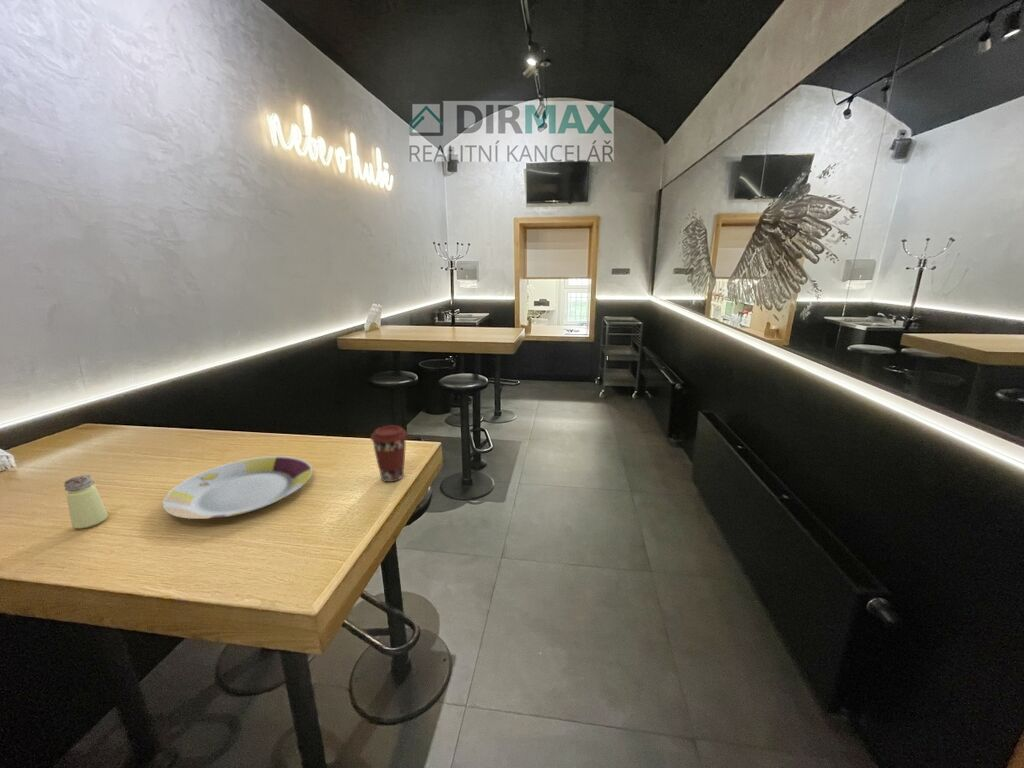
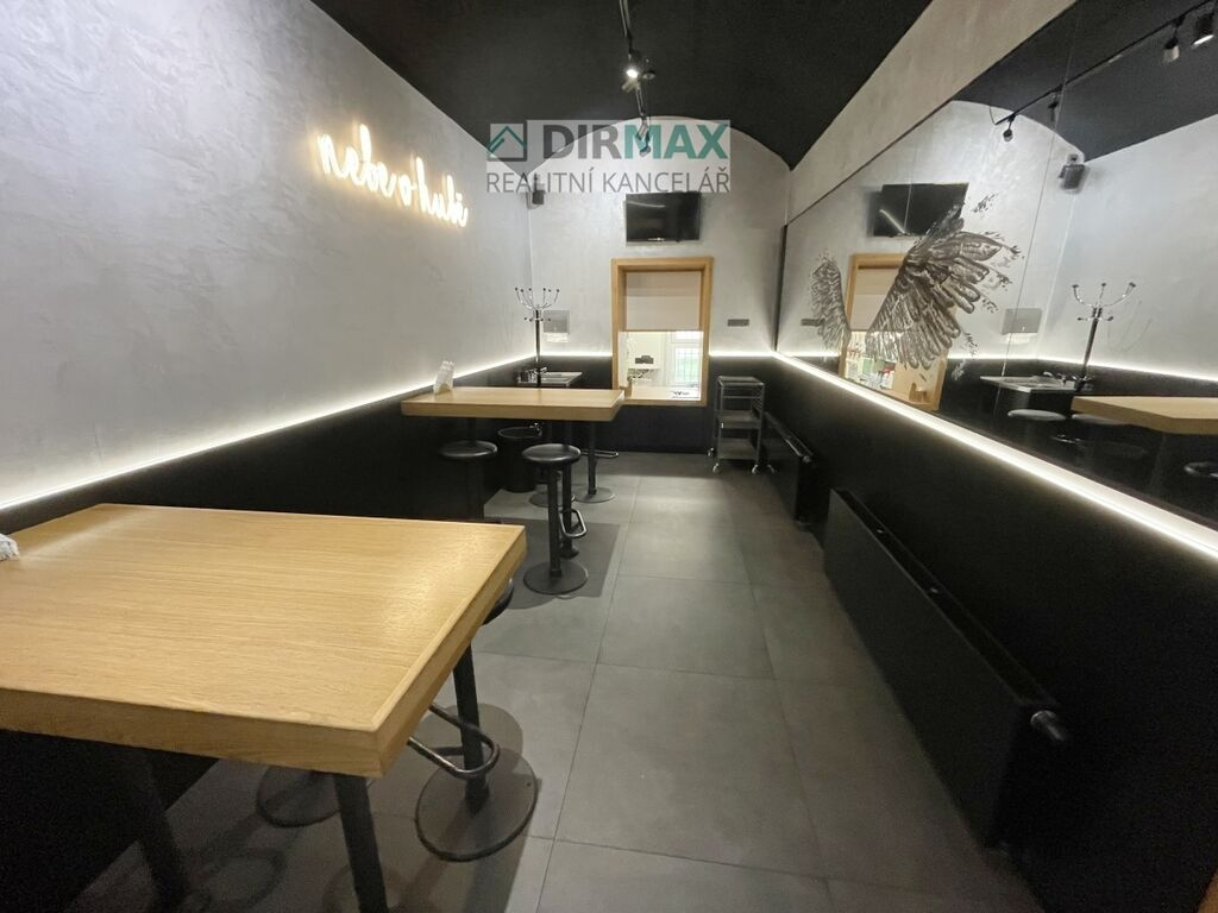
- plate [162,455,313,520]
- coffee cup [369,424,408,483]
- saltshaker [63,474,109,529]
